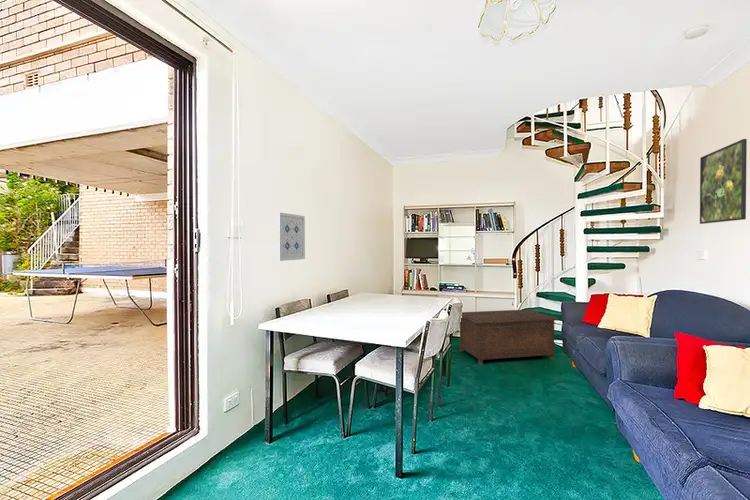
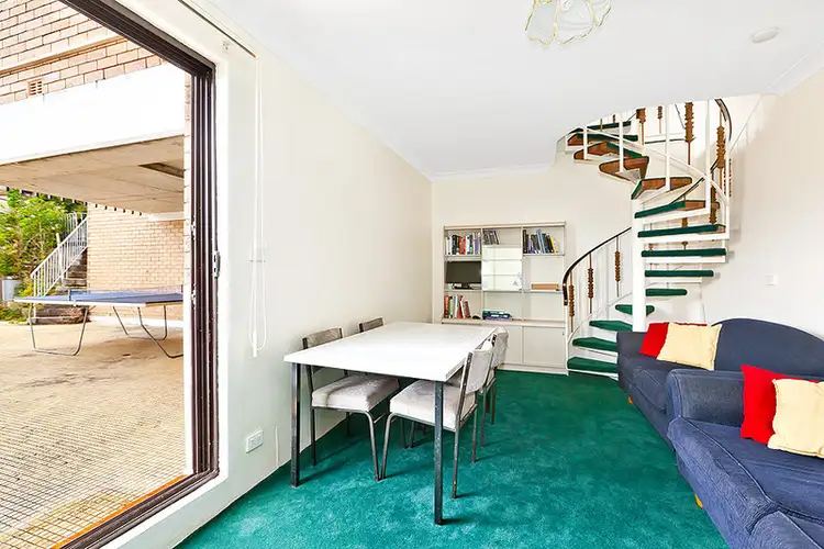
- wall art [275,211,306,262]
- cabinet [459,308,559,365]
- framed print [699,138,748,225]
